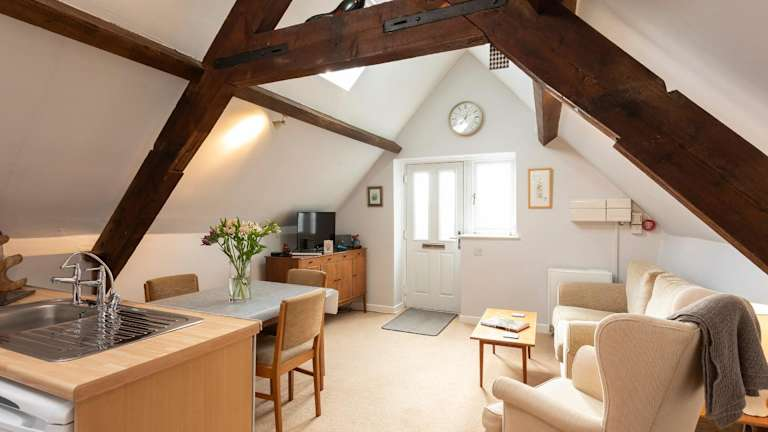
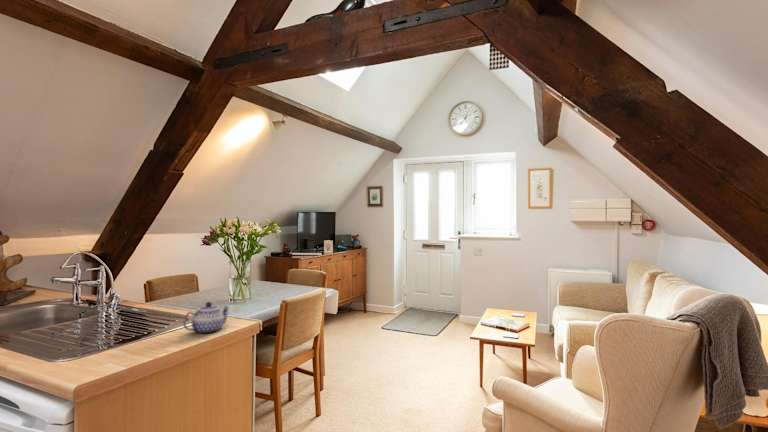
+ teapot [182,301,230,334]
